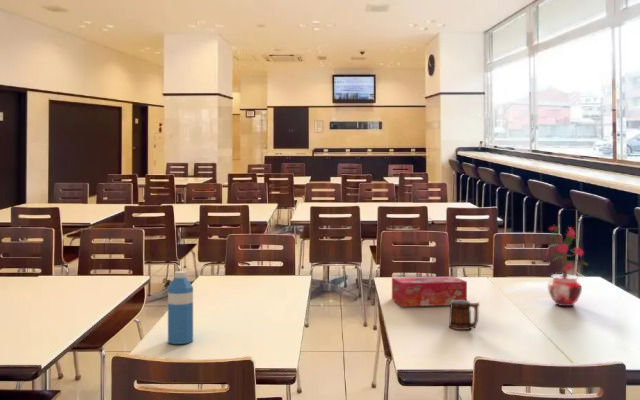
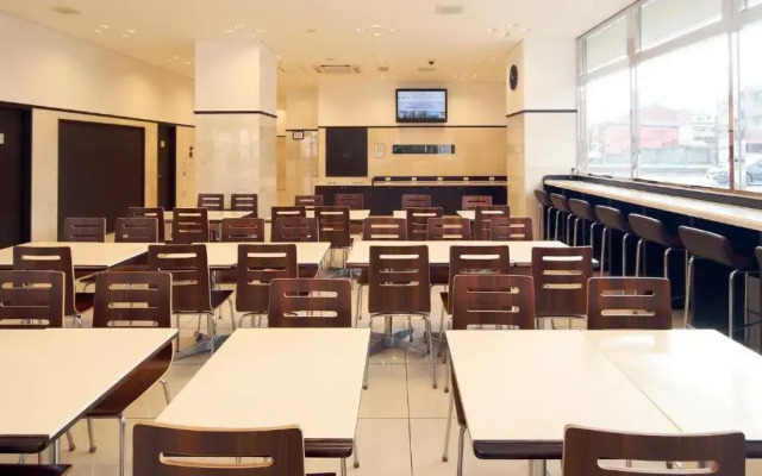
- water bottle [167,270,194,345]
- tissue box [391,275,468,307]
- mug [448,300,480,331]
- potted plant [543,225,590,307]
